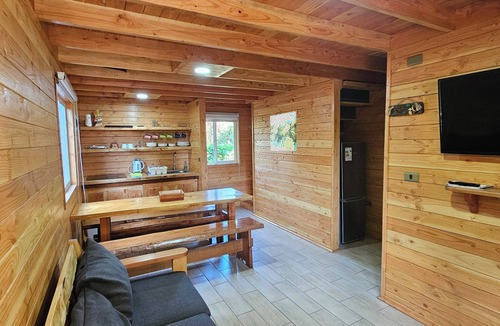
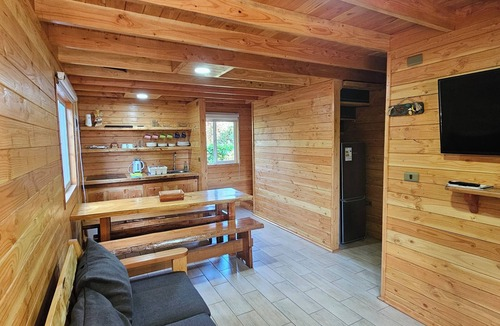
- wall art [269,111,298,152]
